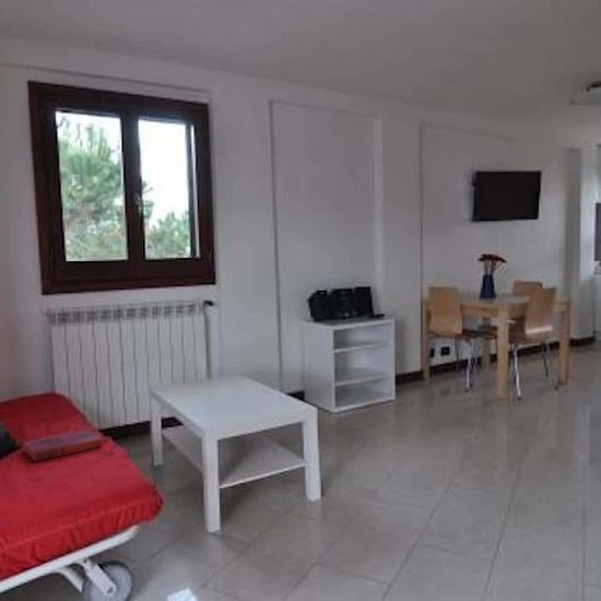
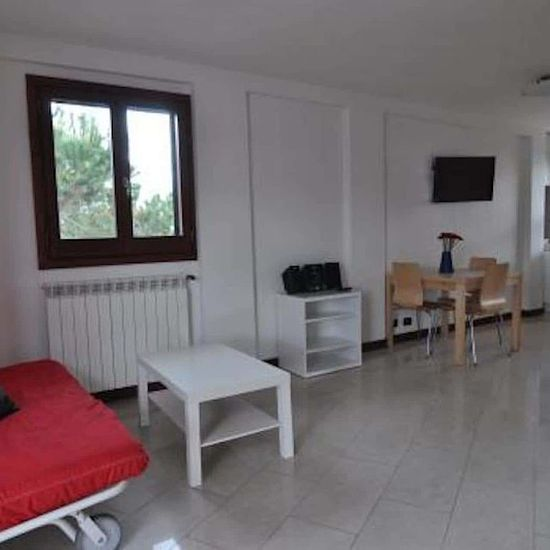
- hardback book [23,427,103,463]
